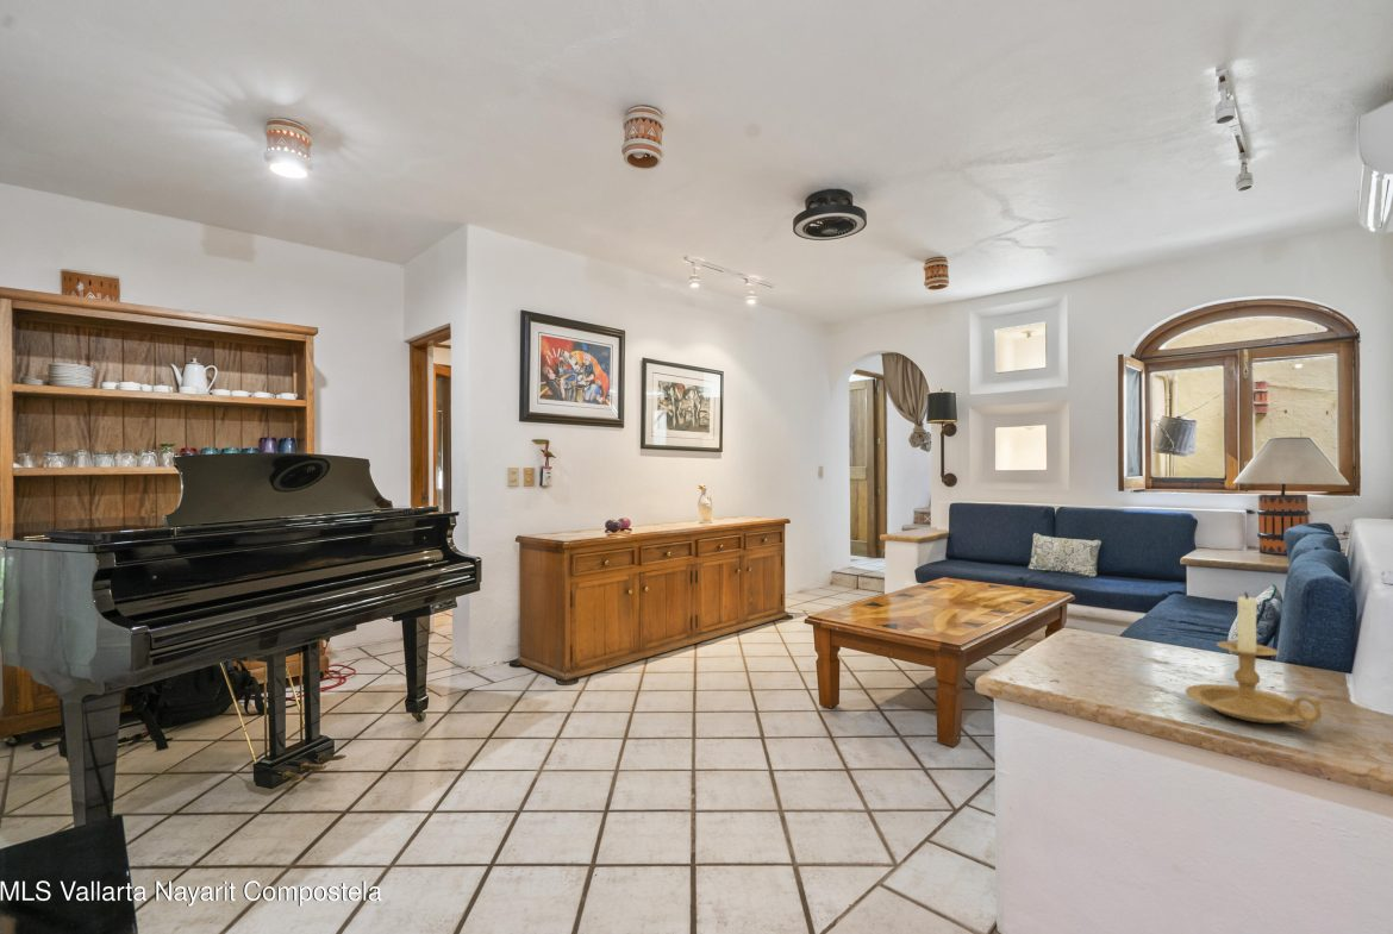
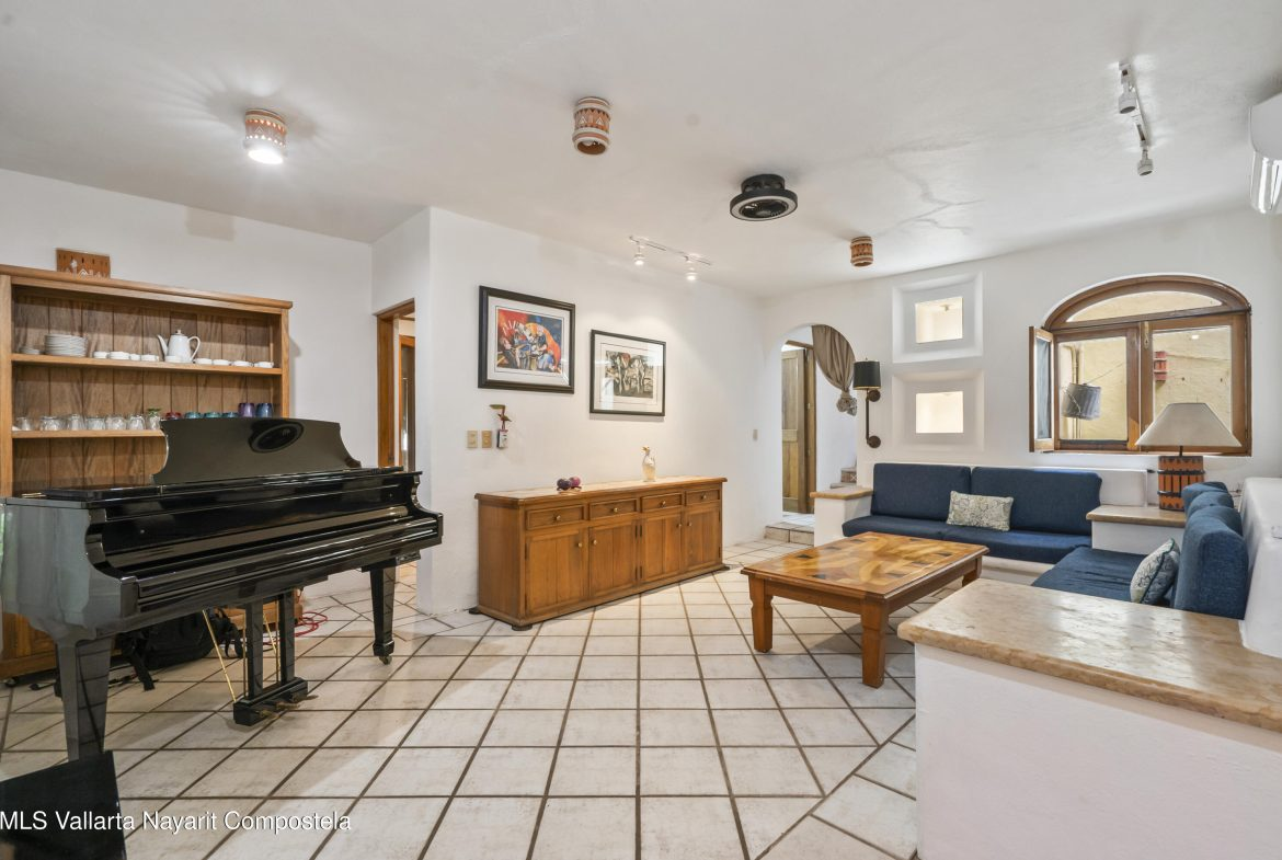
- candle holder [1185,591,1325,731]
